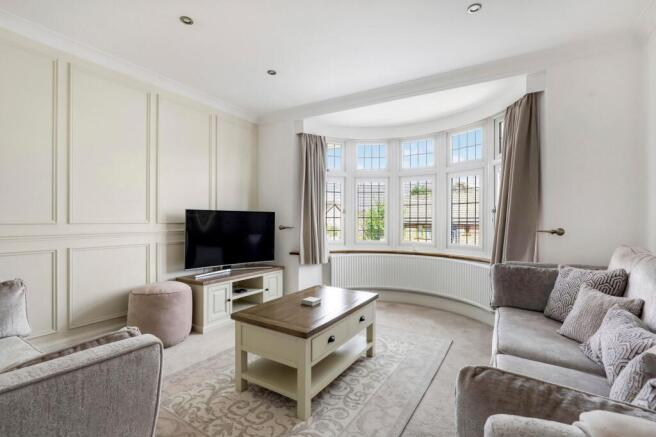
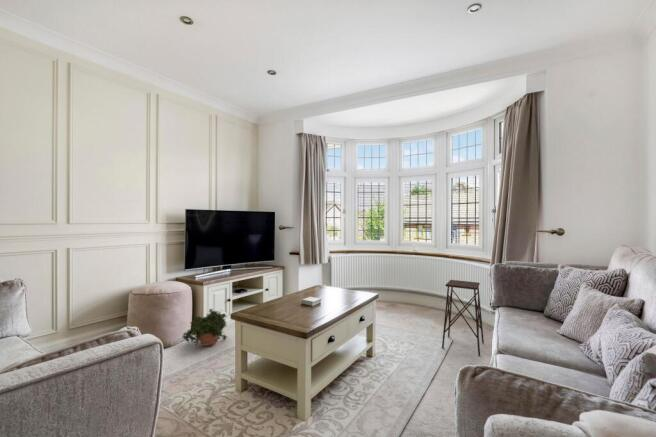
+ side table [441,279,485,357]
+ potted plant [181,307,228,347]
